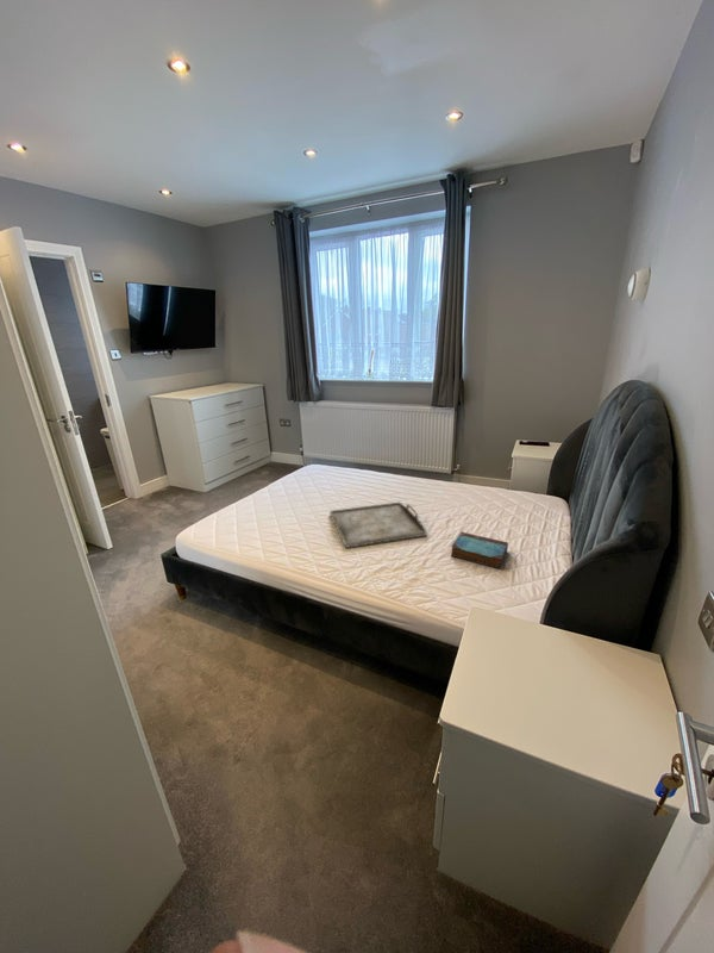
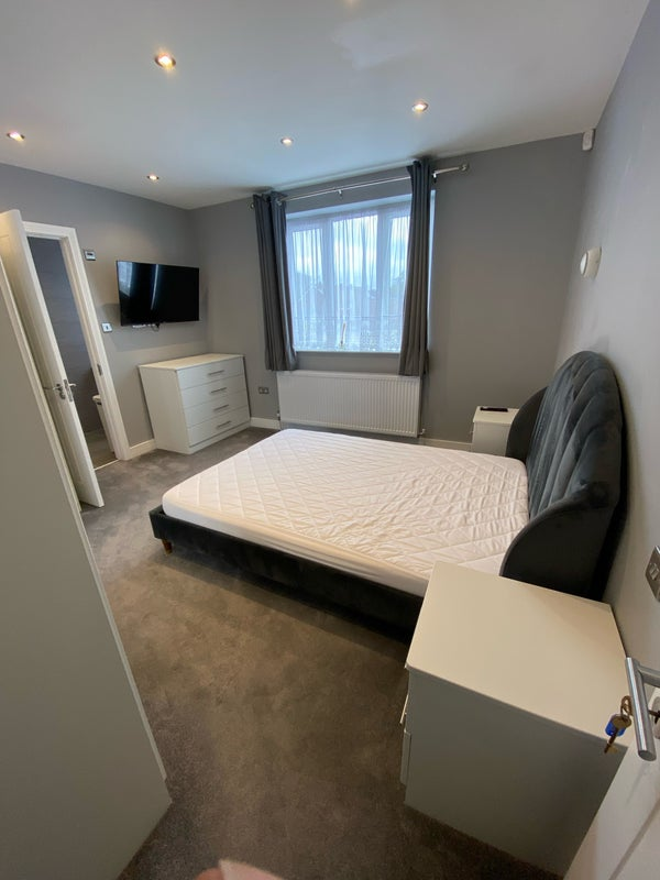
- serving tray [328,502,428,549]
- book [450,530,509,569]
